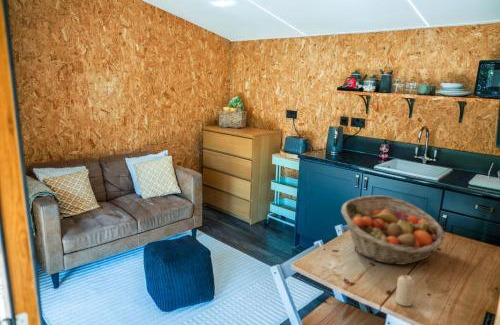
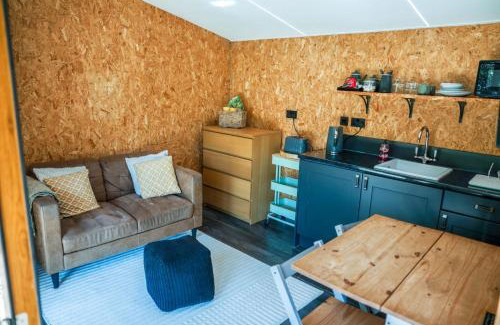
- fruit basket [340,194,445,266]
- candle [395,274,416,307]
